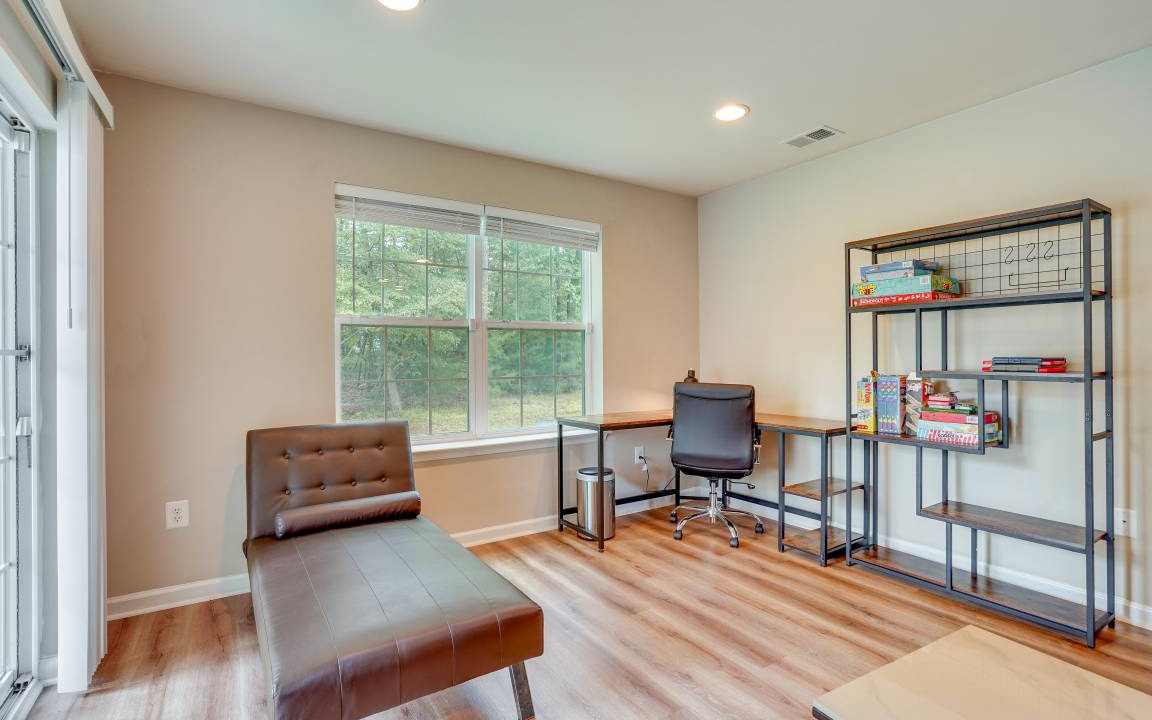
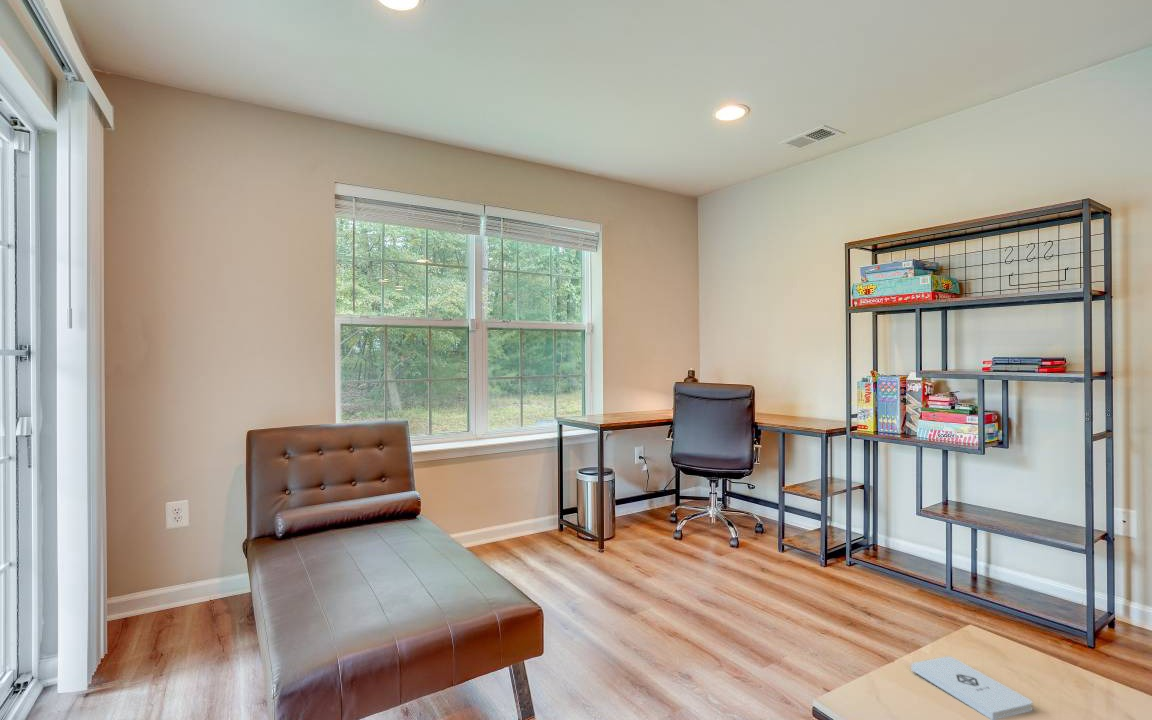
+ notepad [910,655,1033,720]
